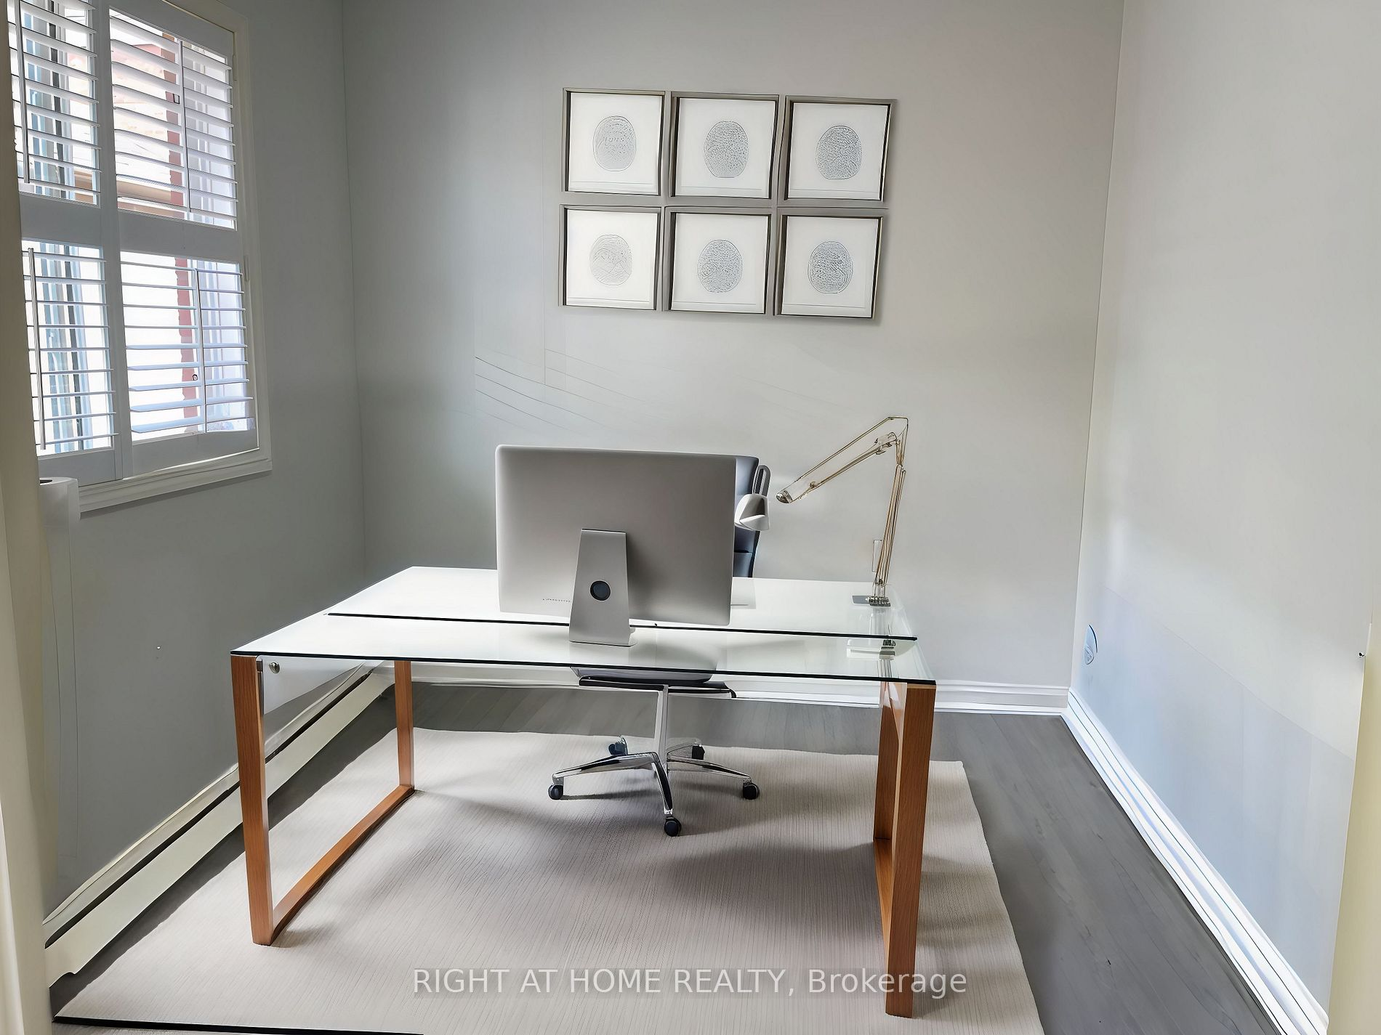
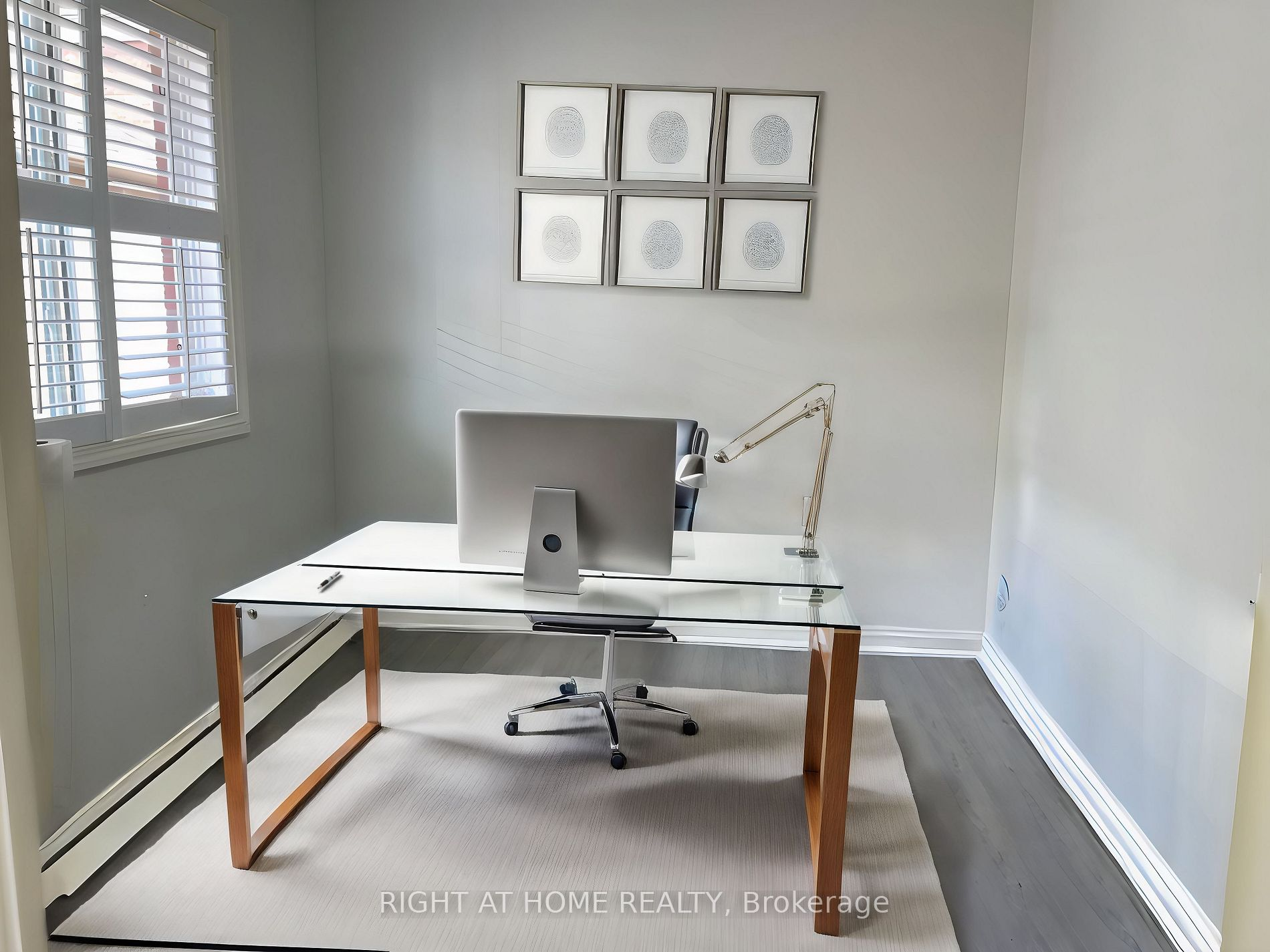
+ pen [317,570,341,589]
